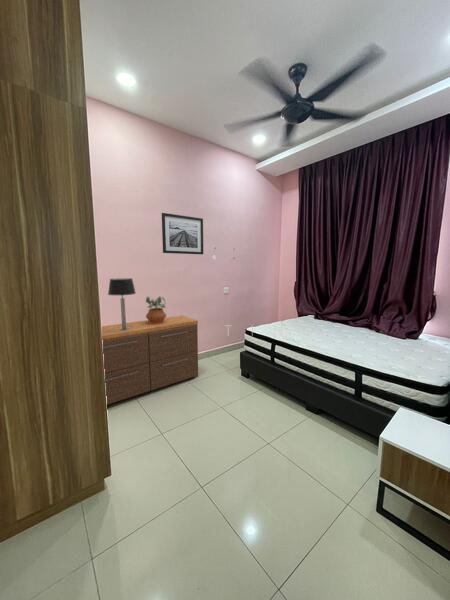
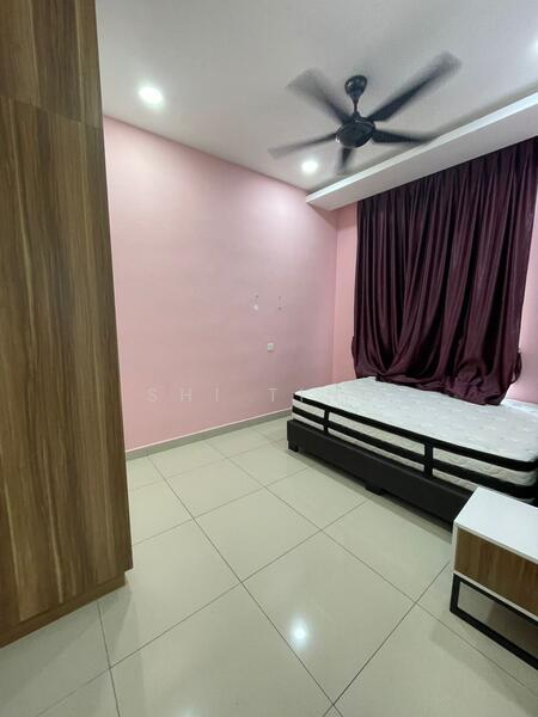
- potted plant [145,295,167,324]
- table lamp [107,277,137,331]
- wall art [161,212,204,255]
- dresser [101,314,199,406]
